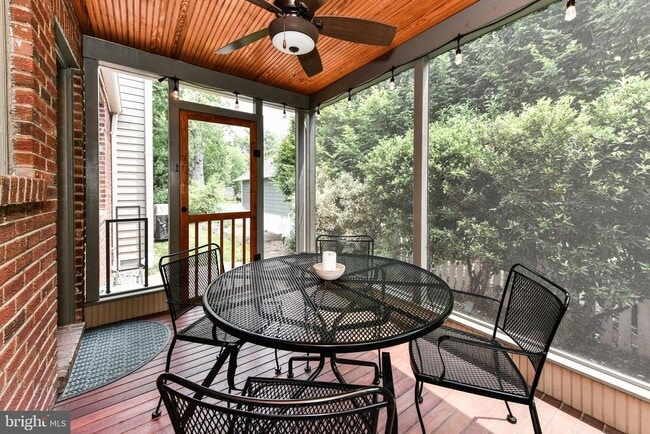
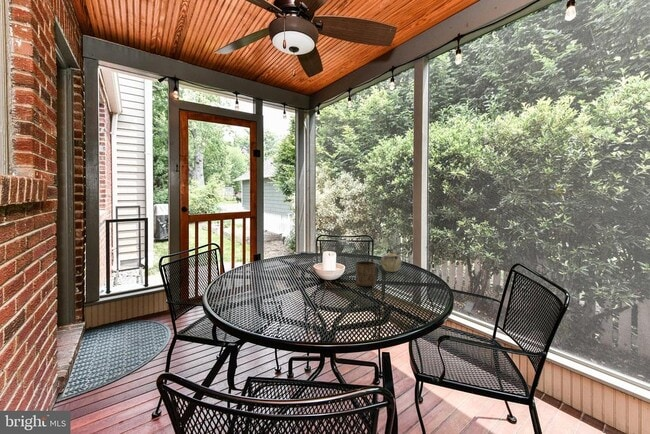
+ cup [355,260,377,287]
+ teapot [380,248,403,273]
